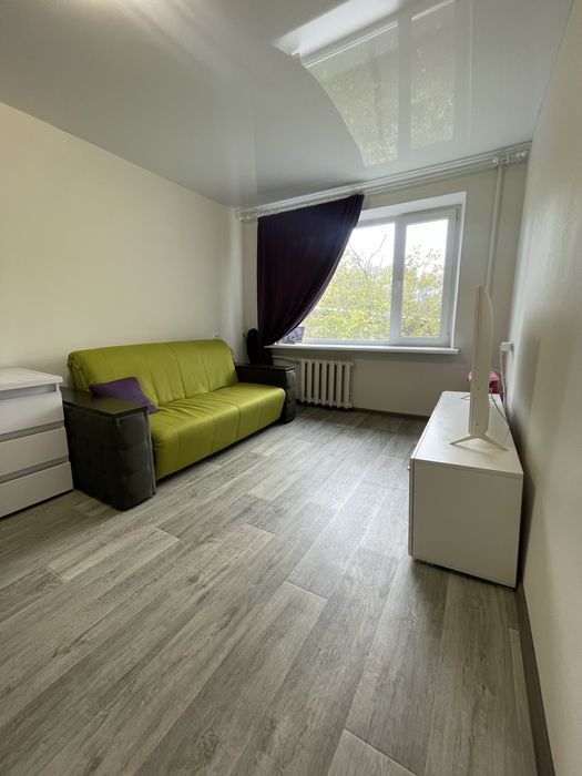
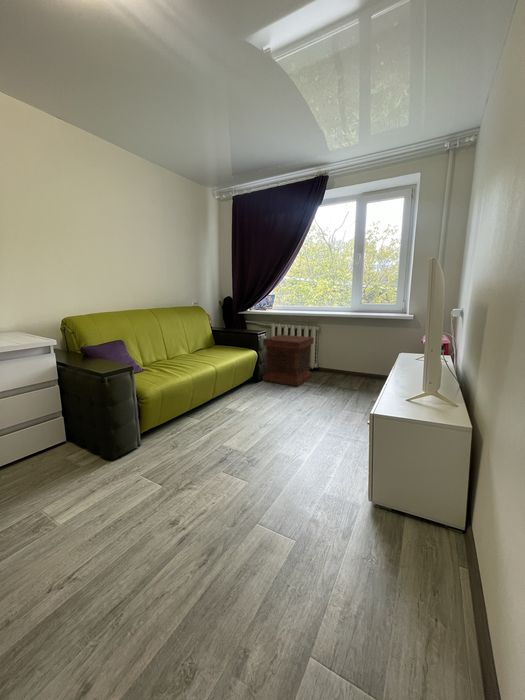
+ side table [262,334,315,387]
